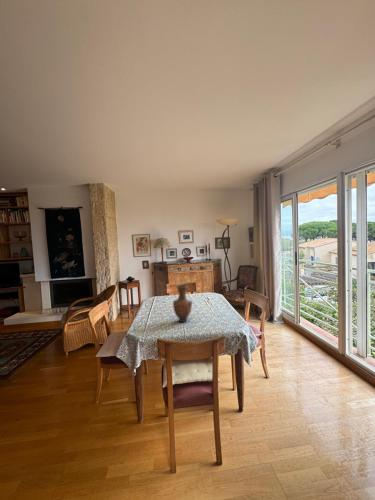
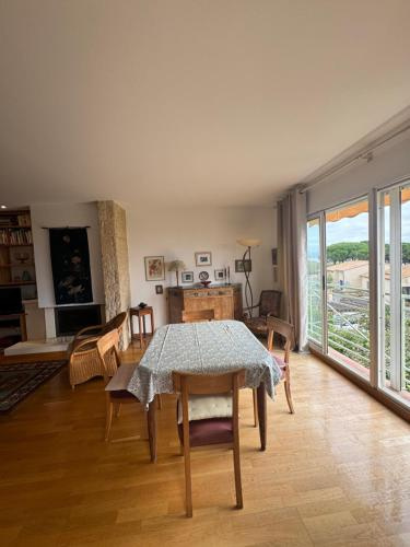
- vase [172,284,193,323]
